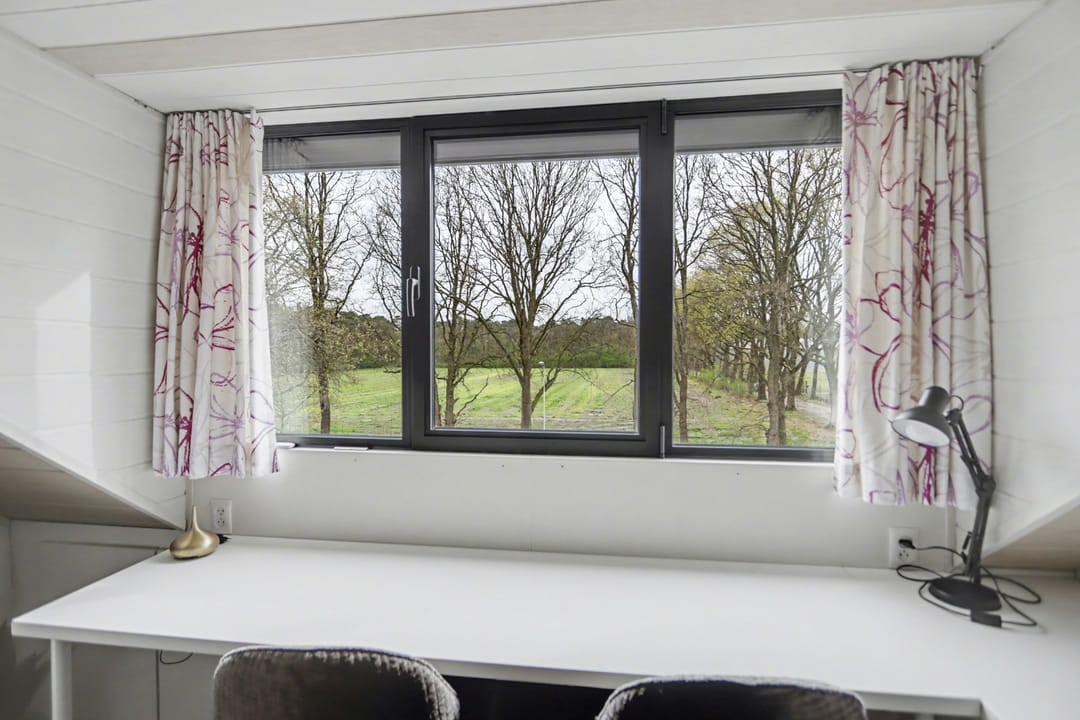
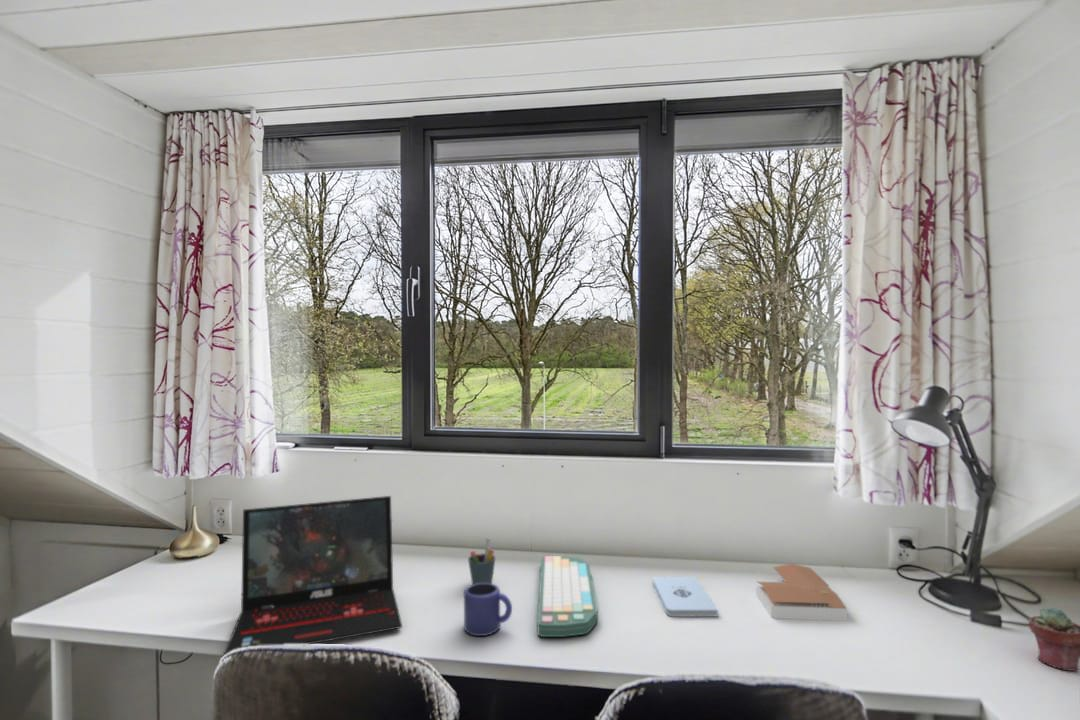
+ mug [463,583,513,637]
+ laptop [223,495,403,656]
+ potted succulent [1028,606,1080,673]
+ notepad [652,576,719,618]
+ pen holder [467,538,497,585]
+ book [755,563,848,622]
+ computer keyboard [537,555,598,638]
